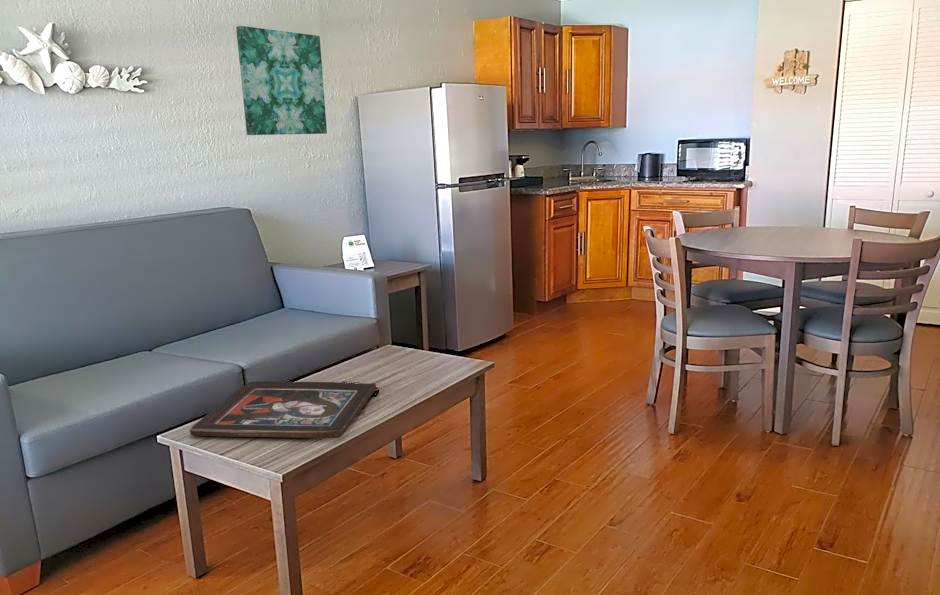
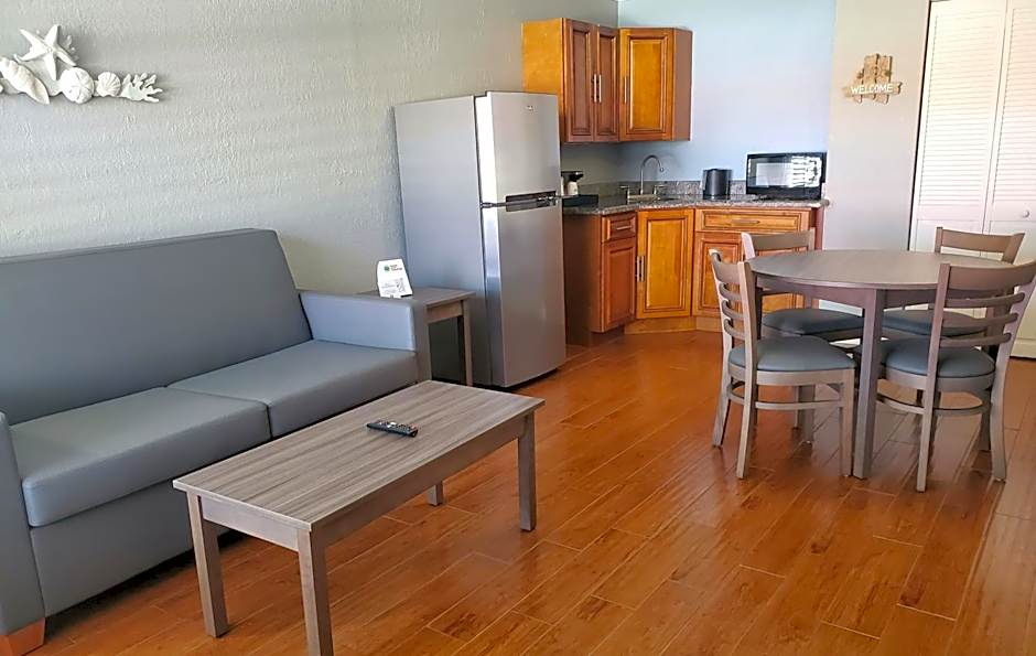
- wall art [235,25,328,136]
- religious icon [189,380,377,439]
